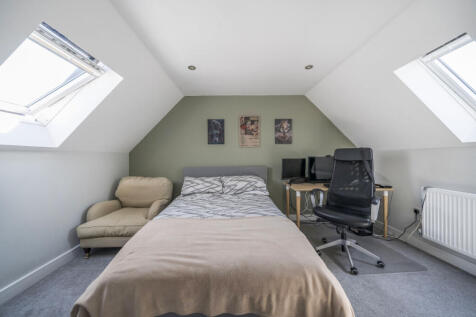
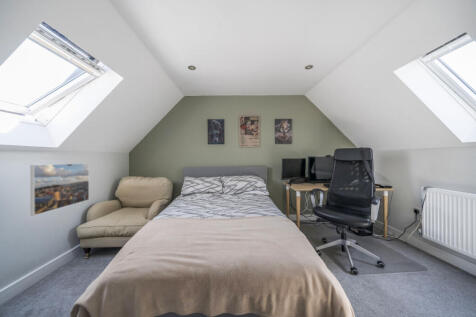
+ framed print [30,162,90,217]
